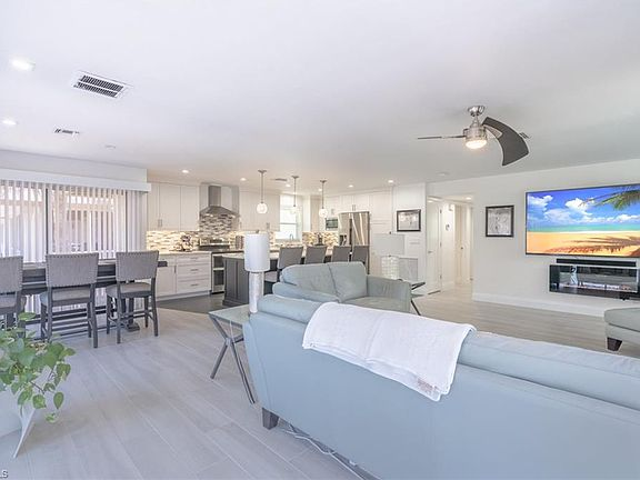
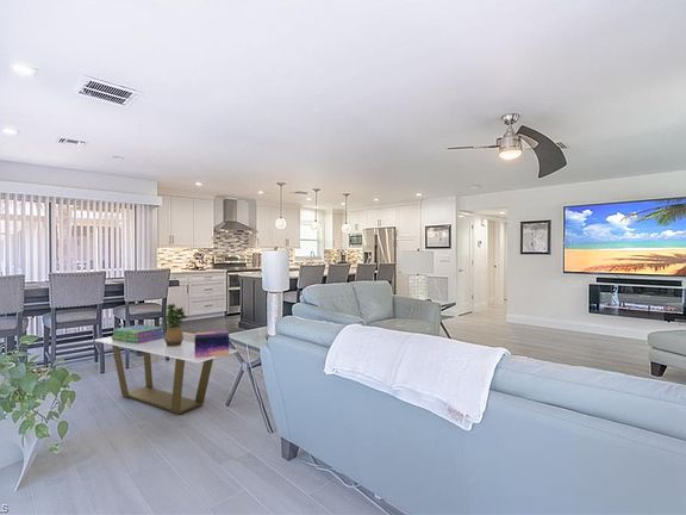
+ potted plant [163,303,188,347]
+ stack of books [111,323,166,343]
+ coffee table [93,336,238,416]
+ decorative box [194,330,231,358]
